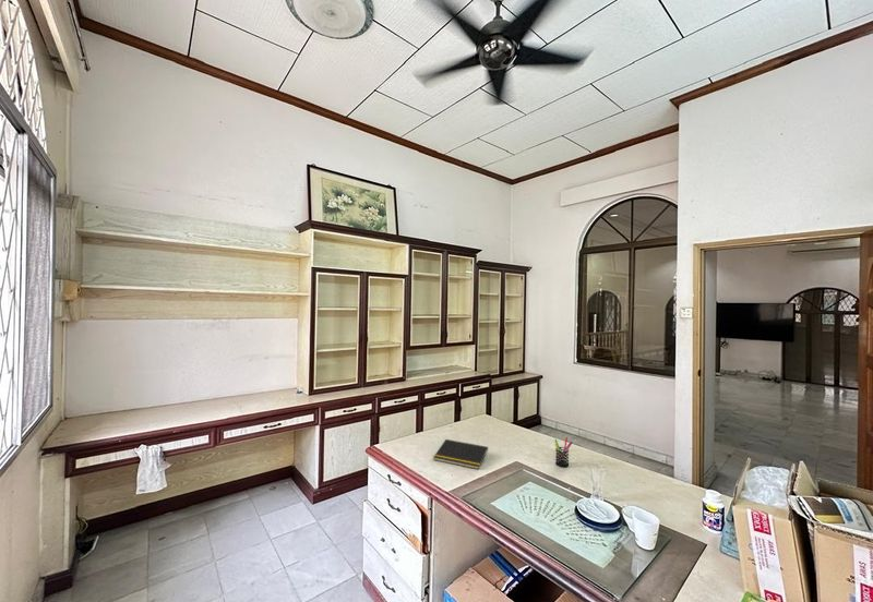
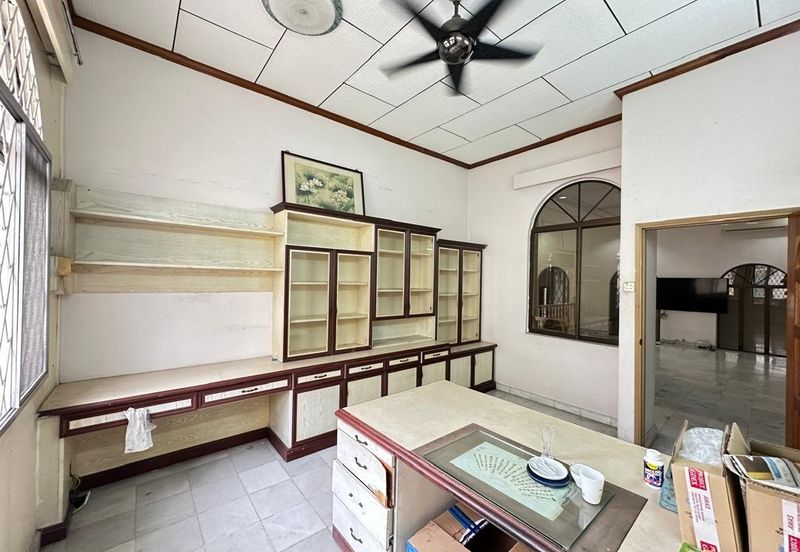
- pen holder [554,436,574,468]
- notepad [432,438,489,470]
